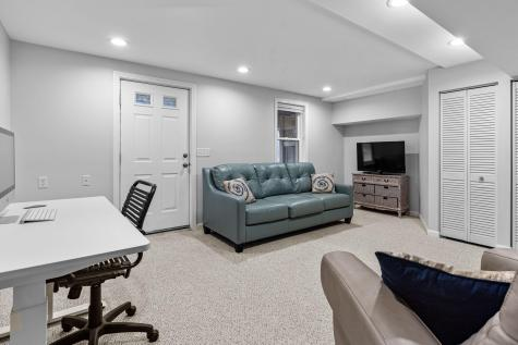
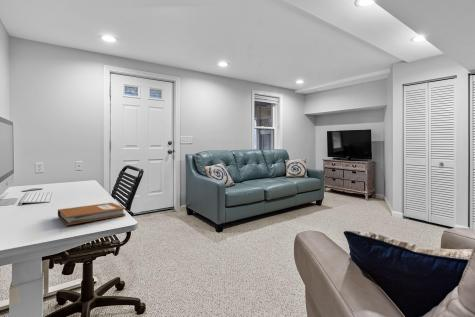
+ notebook [57,202,127,226]
